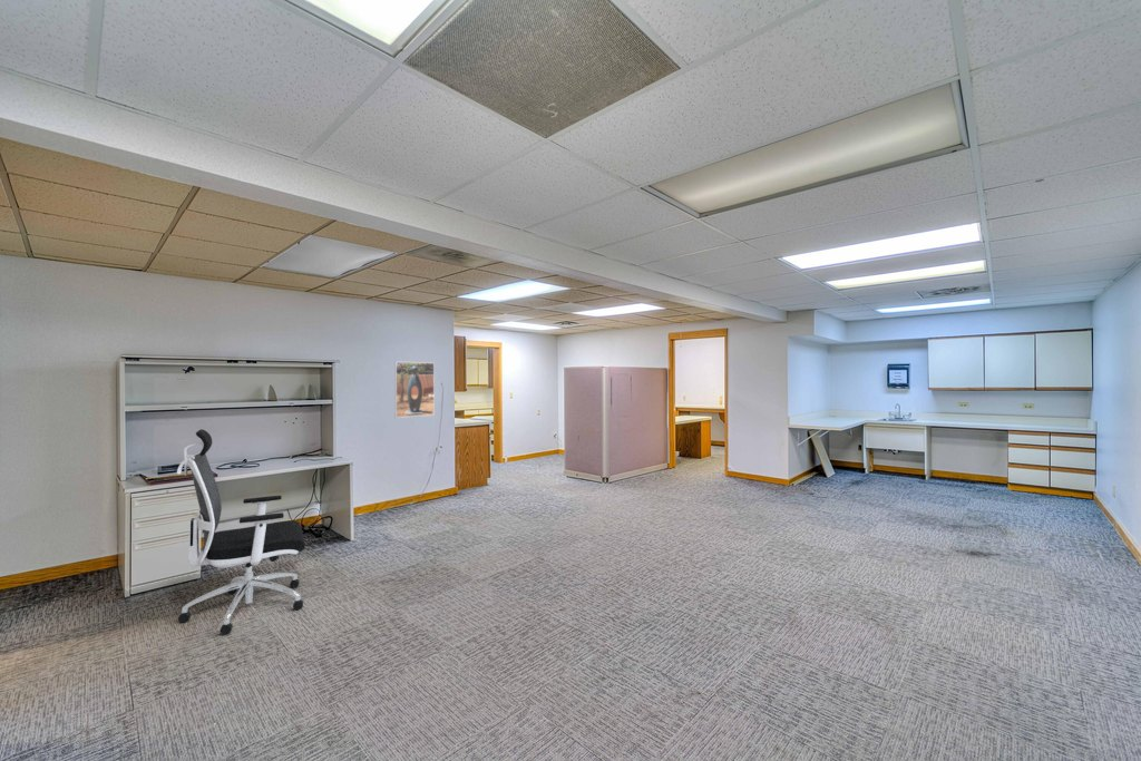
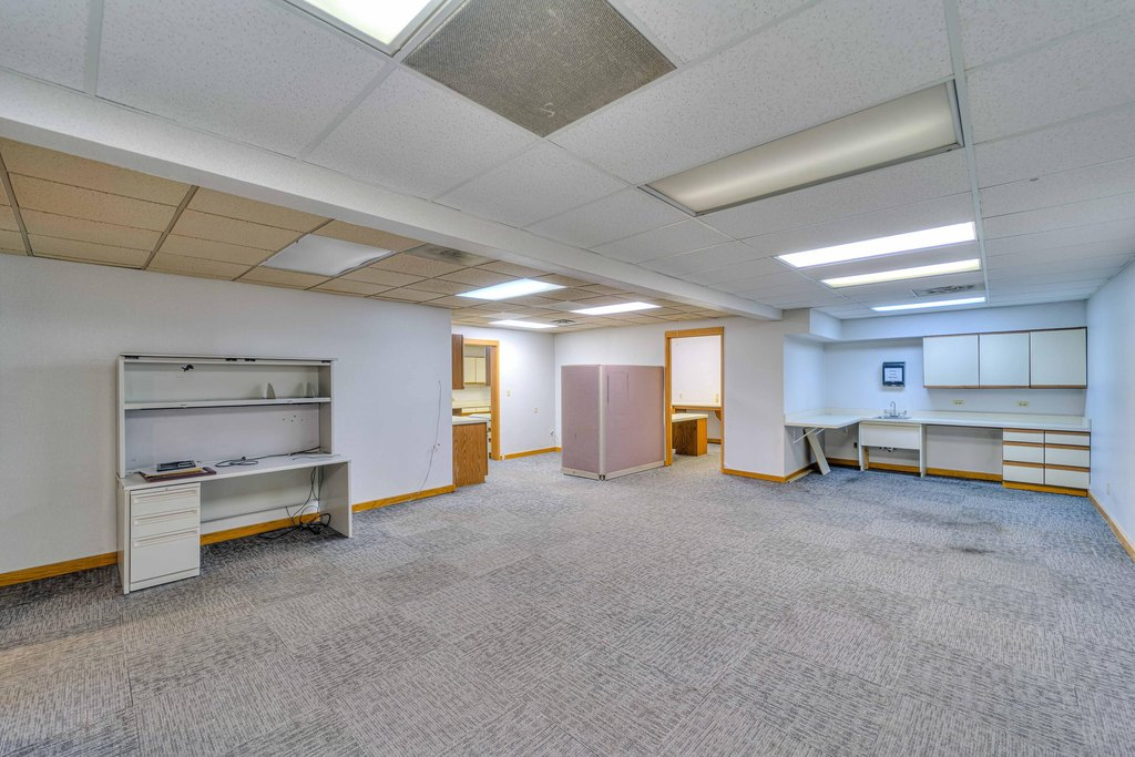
- office chair [176,428,306,636]
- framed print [393,361,436,419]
